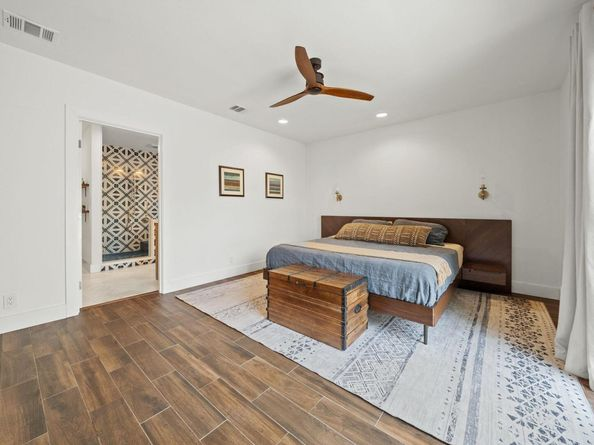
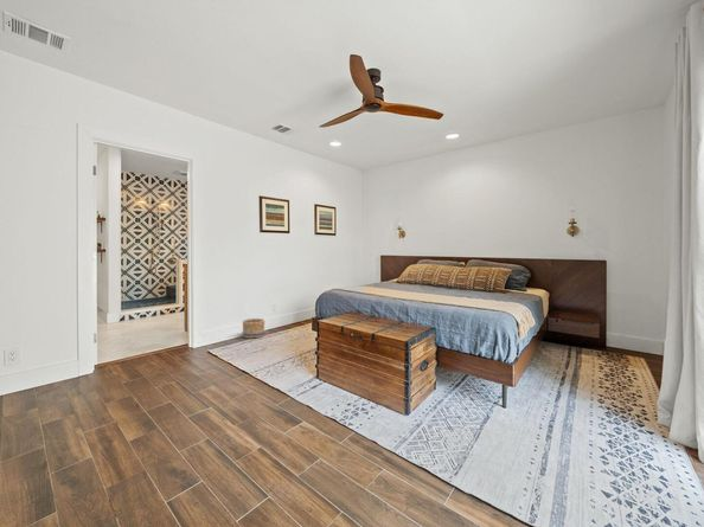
+ basket [242,317,265,339]
